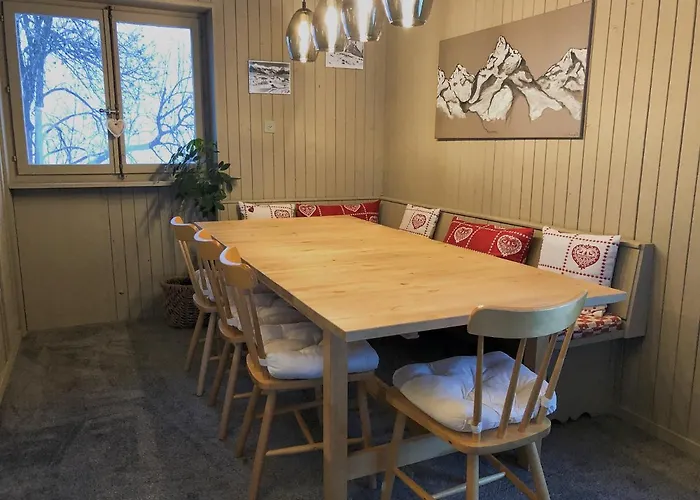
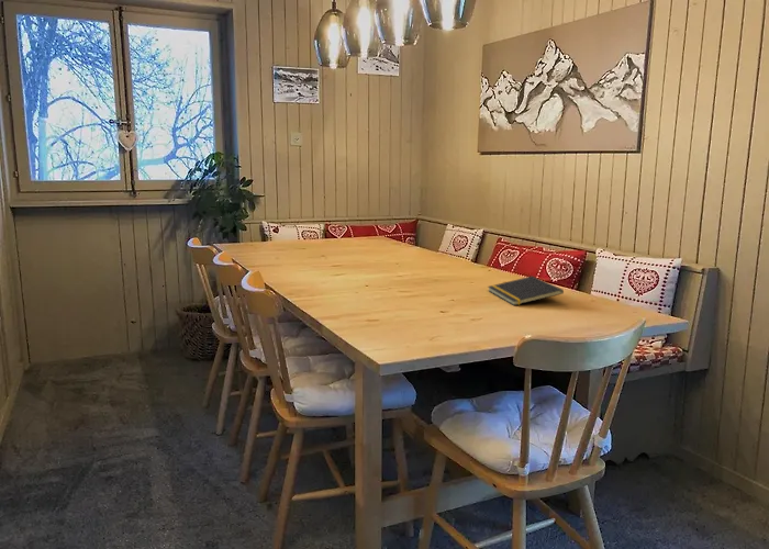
+ notepad [487,276,565,306]
